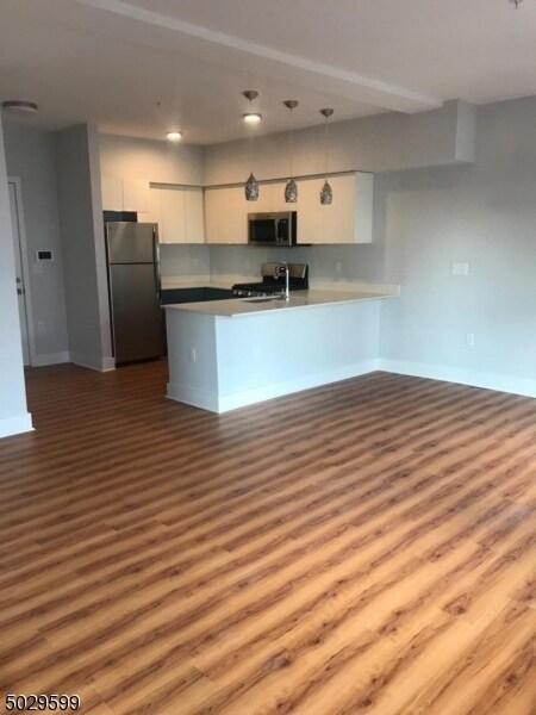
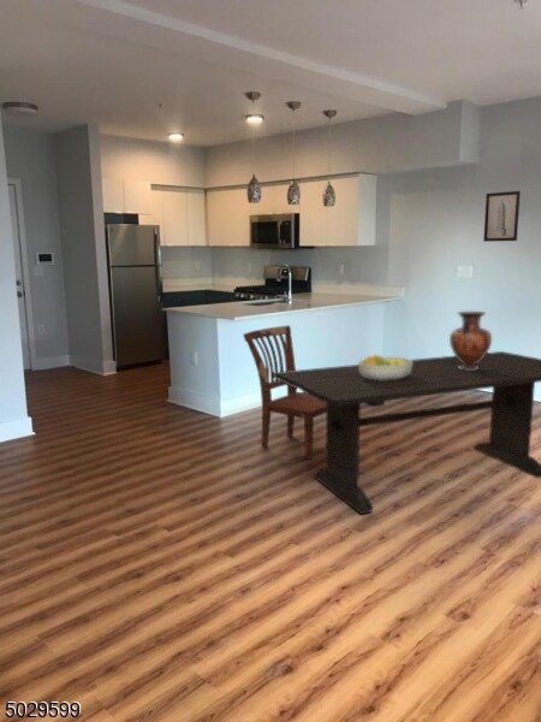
+ wall art [482,190,522,243]
+ dining table [274,350,541,515]
+ fruit bowl [357,354,412,381]
+ dining chair [242,324,327,460]
+ vase [448,310,493,371]
